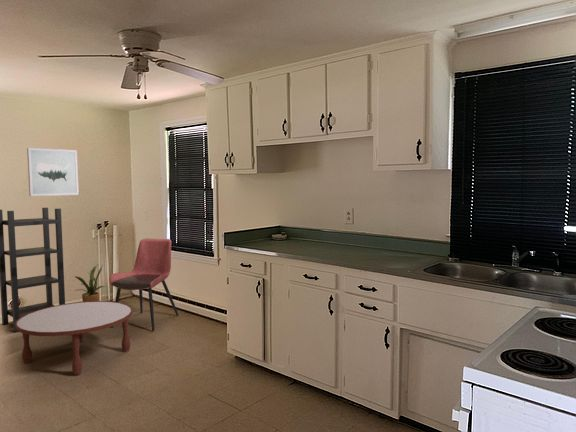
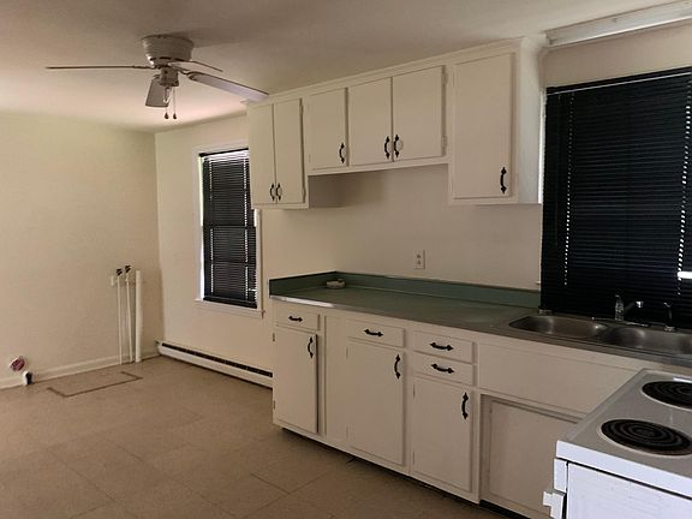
- dining chair [108,238,179,331]
- wall art [26,147,80,197]
- shelving unit [0,207,66,333]
- coffee table [15,300,134,376]
- house plant [74,263,106,302]
